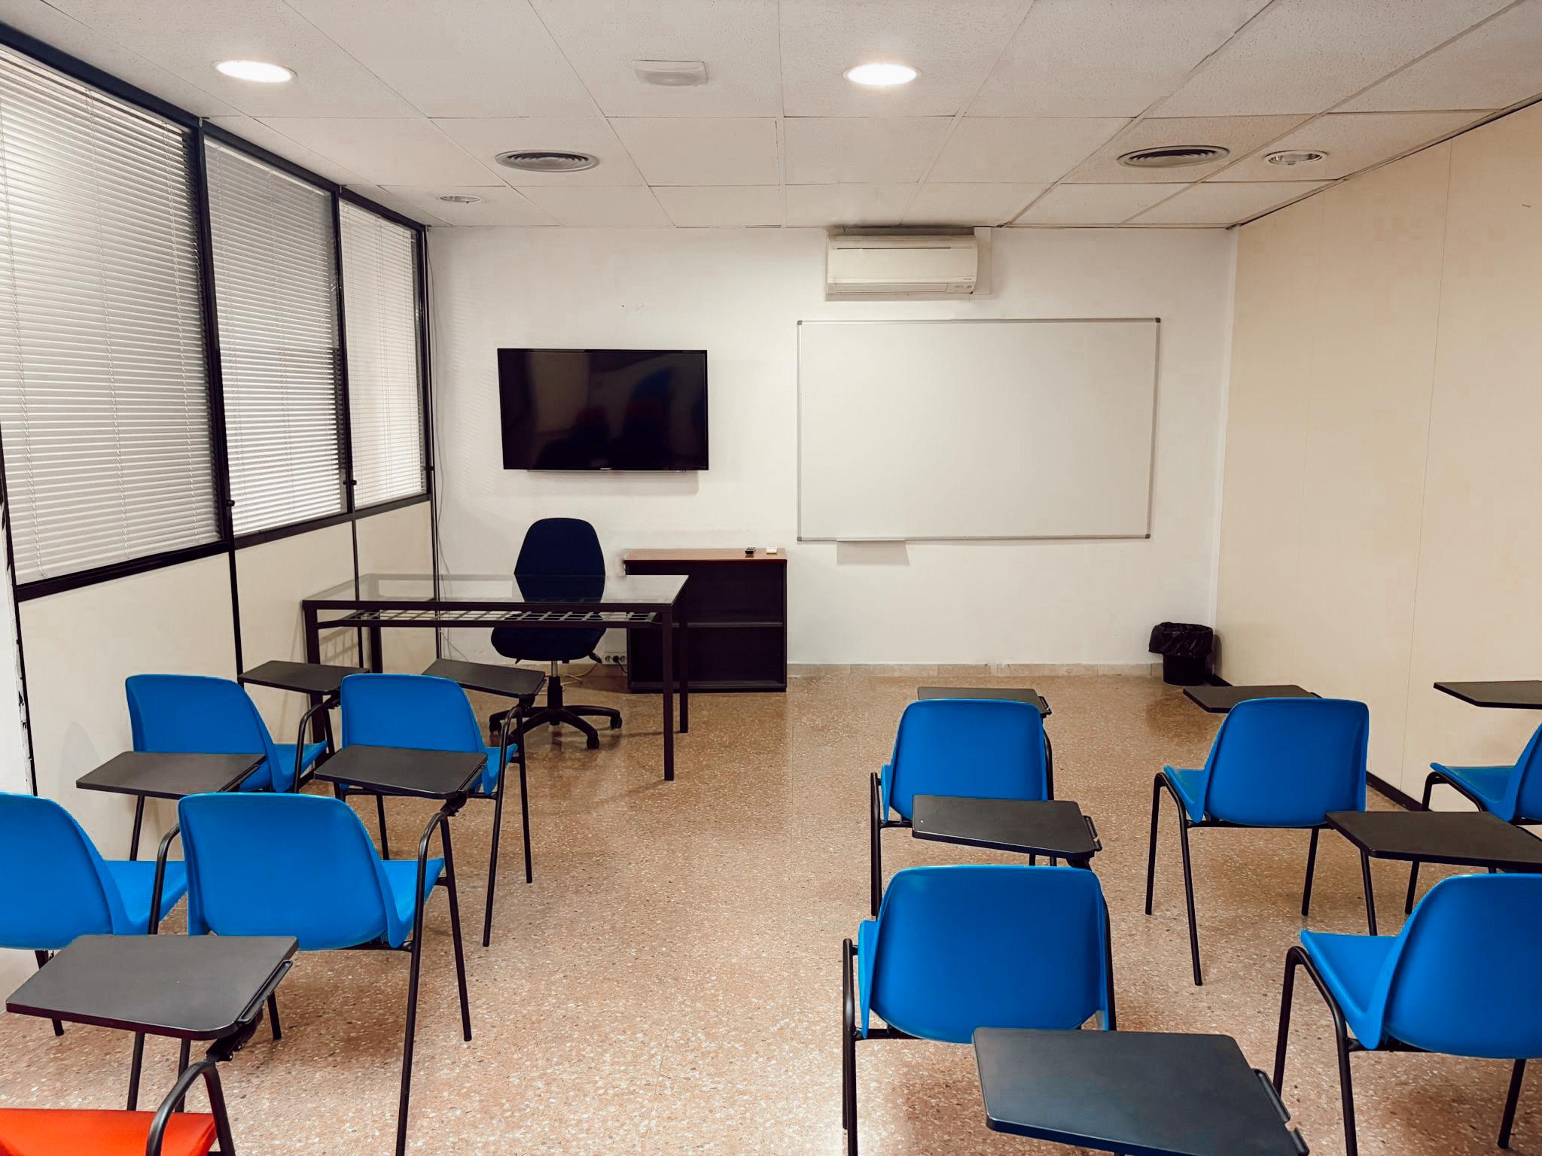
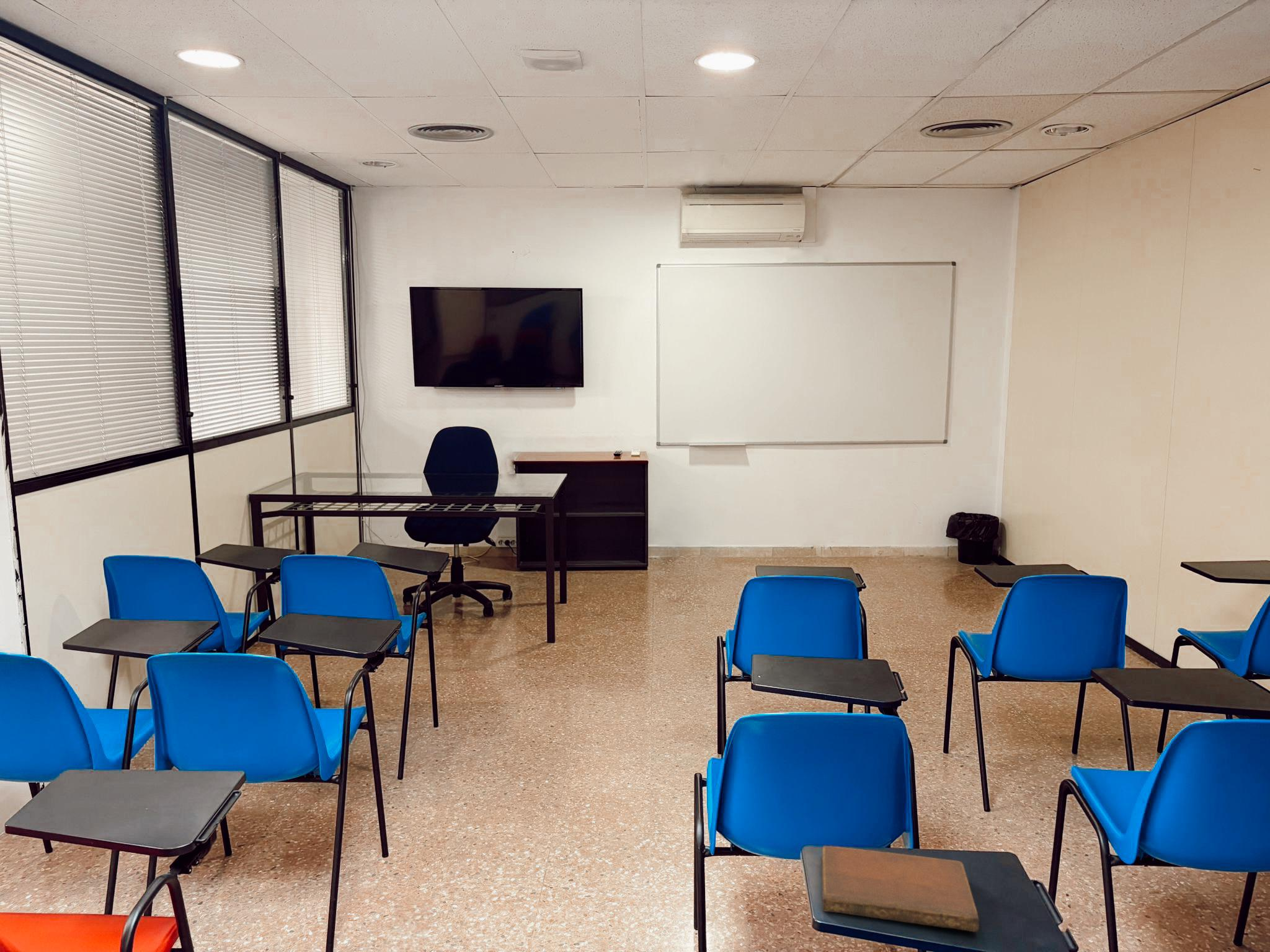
+ notebook [821,845,980,933]
